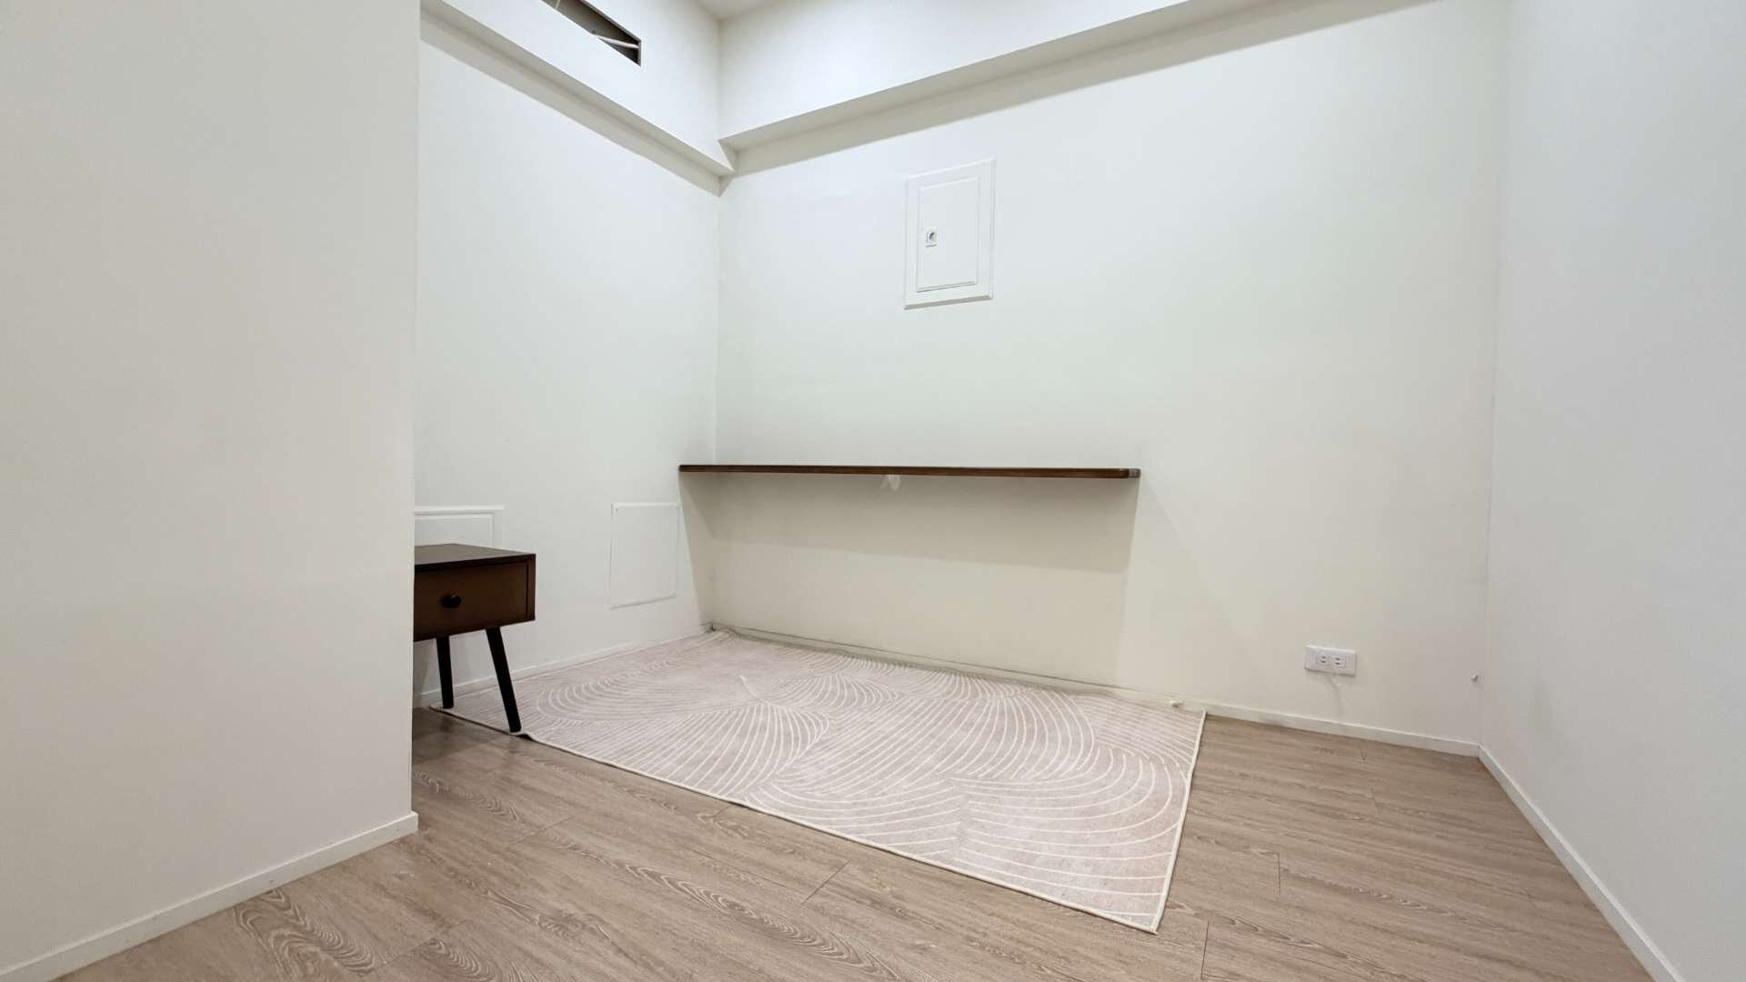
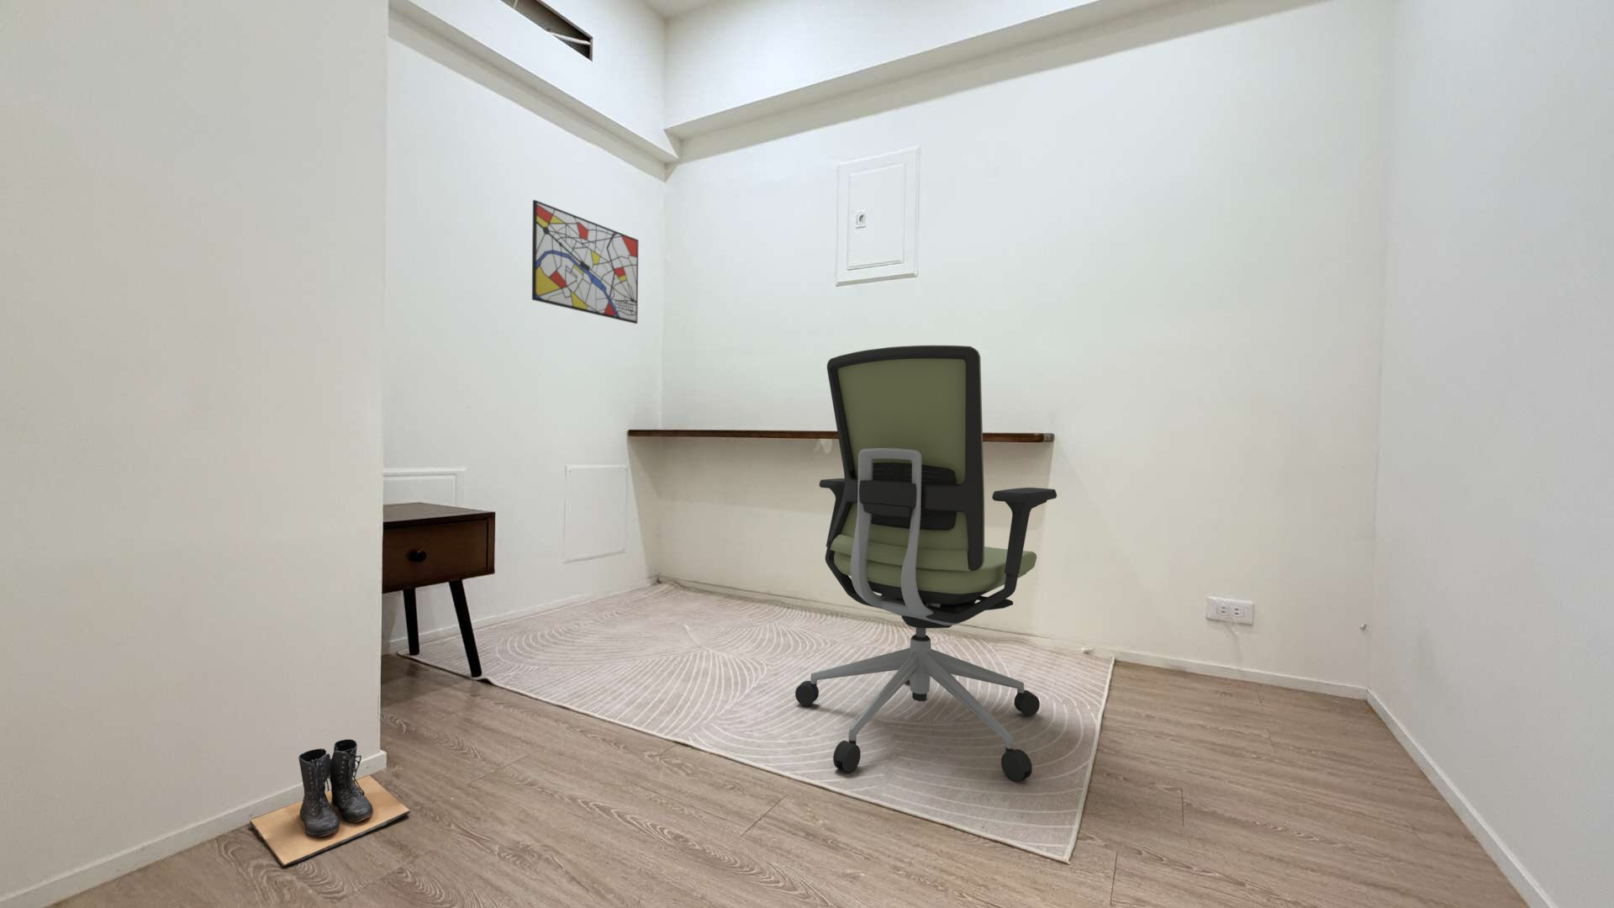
+ wall art [531,200,640,325]
+ office chair [795,345,1058,783]
+ boots [248,738,411,867]
